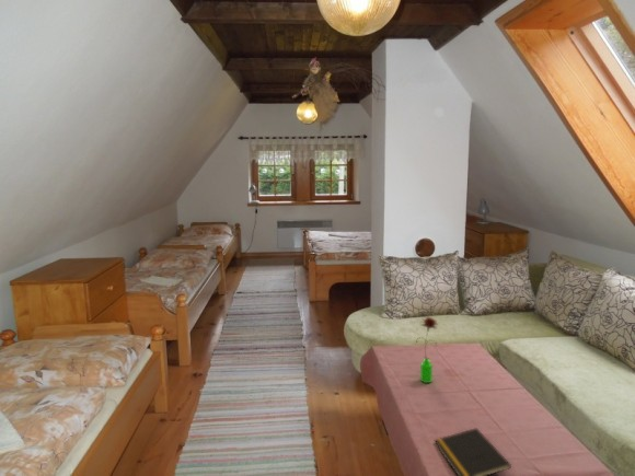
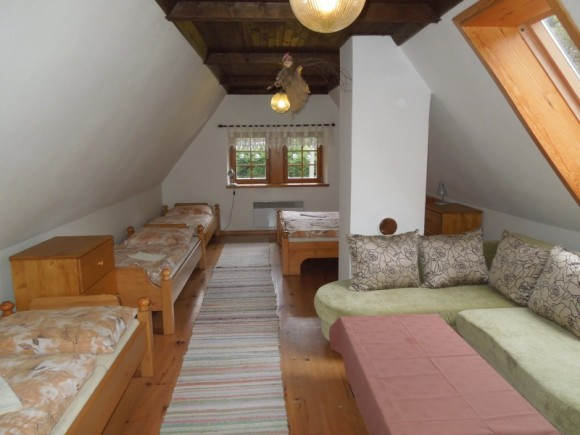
- flower [416,316,439,384]
- notepad [434,427,512,476]
